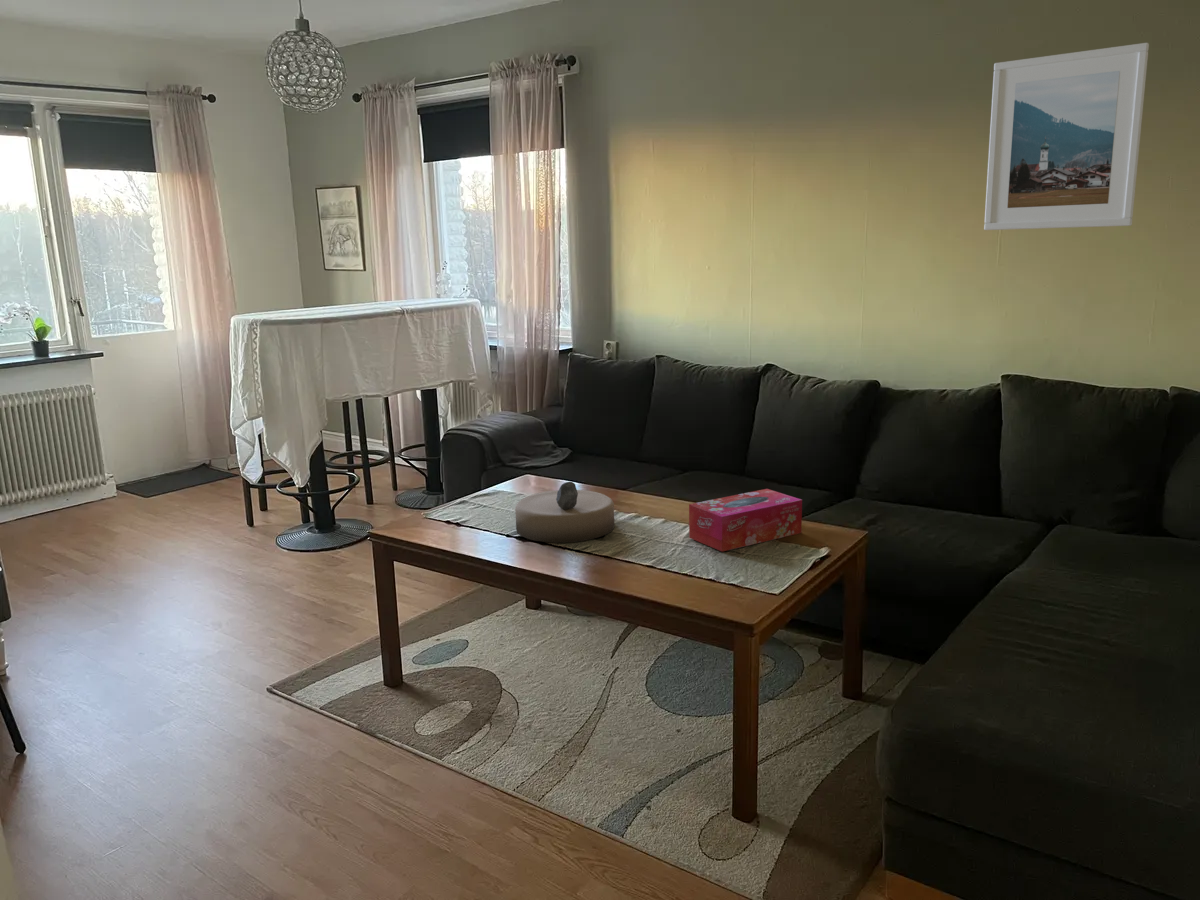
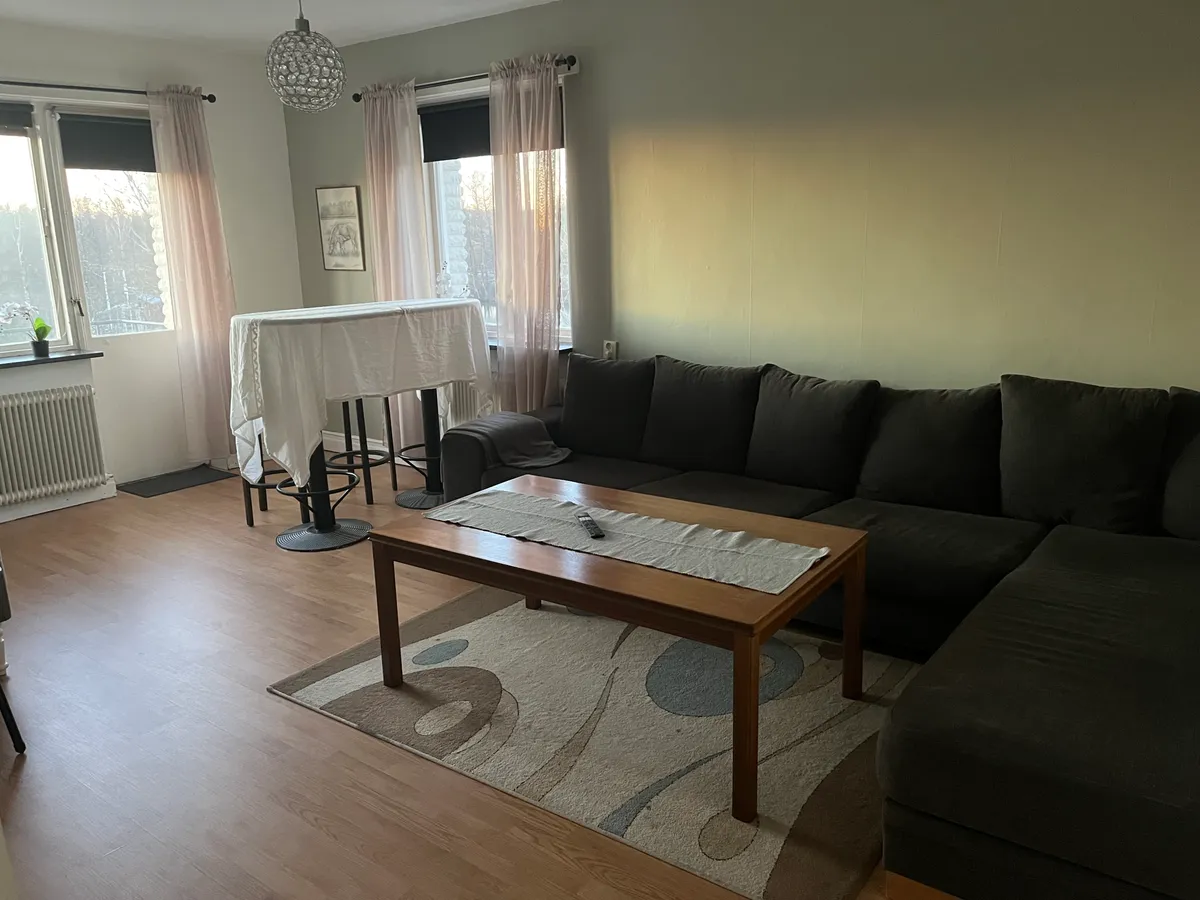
- tissue box [688,488,803,553]
- decorative bowl [514,481,615,544]
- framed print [983,42,1150,231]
